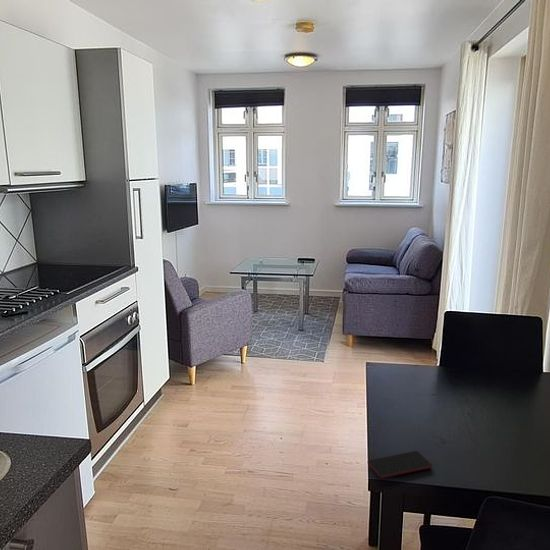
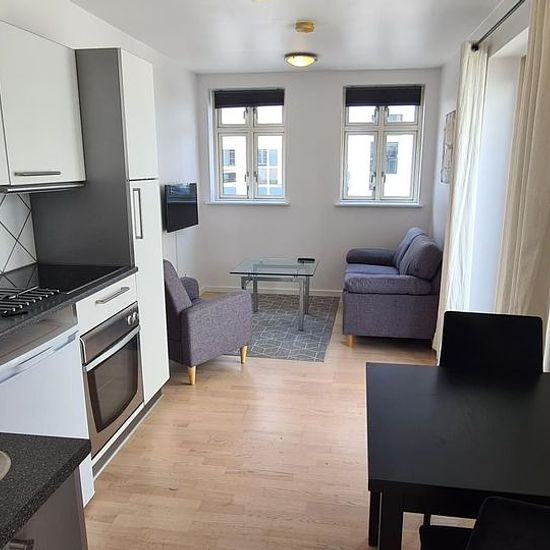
- smartphone [367,450,433,479]
